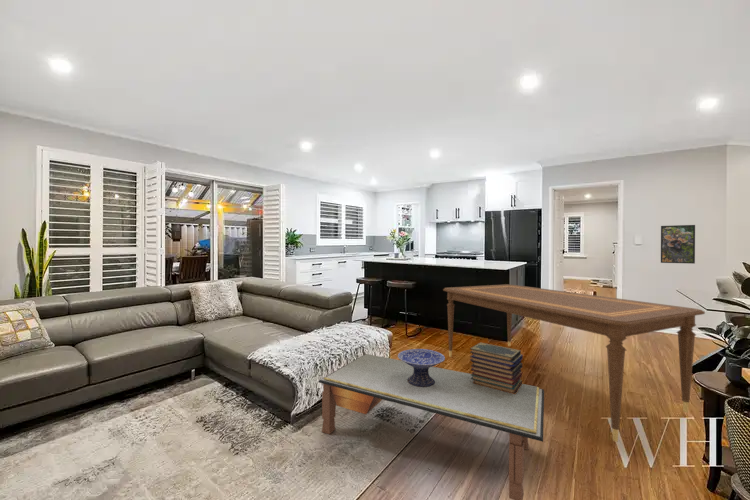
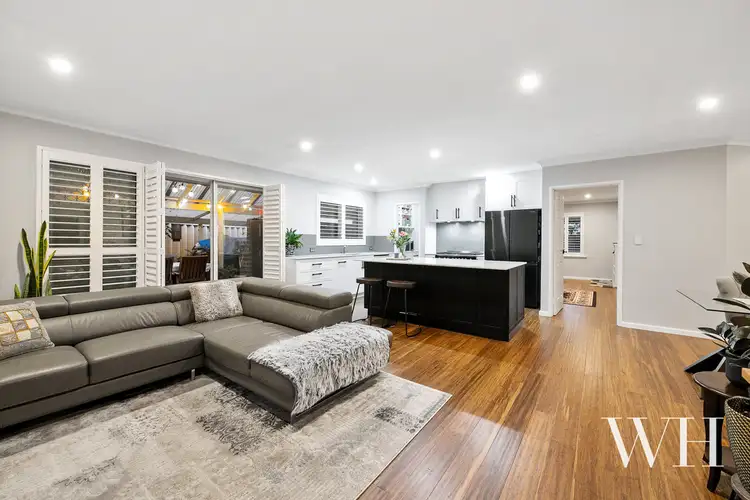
- book stack [469,341,524,394]
- decorative bowl [397,348,446,387]
- coffee table [318,353,545,500]
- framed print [660,224,696,265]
- dining table [442,283,706,443]
